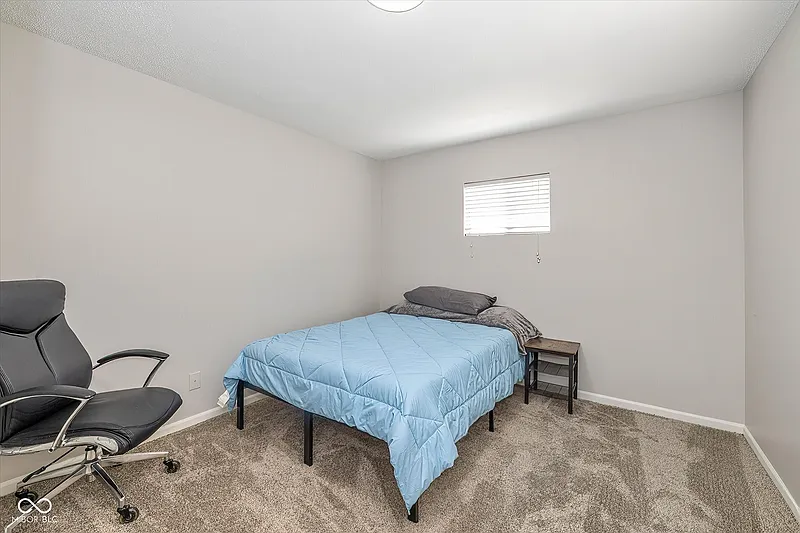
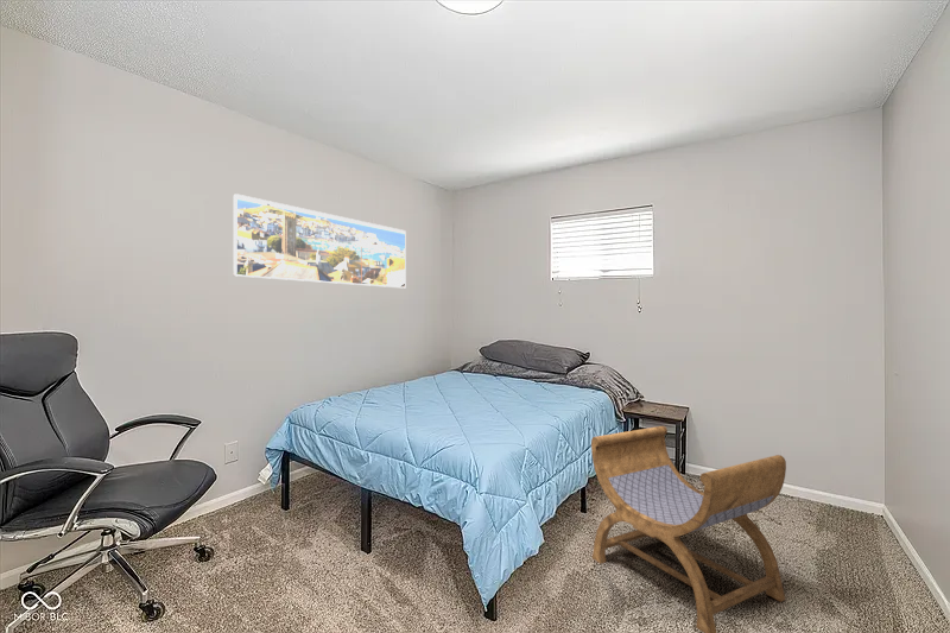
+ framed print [232,192,407,289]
+ stool [590,425,787,633]
